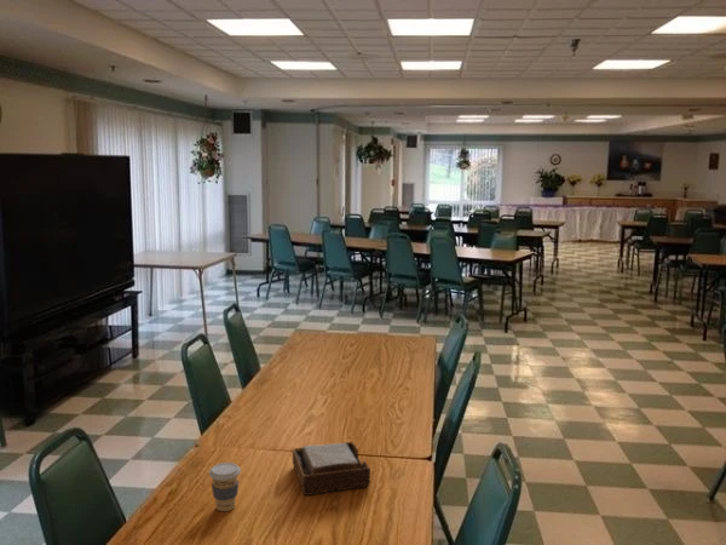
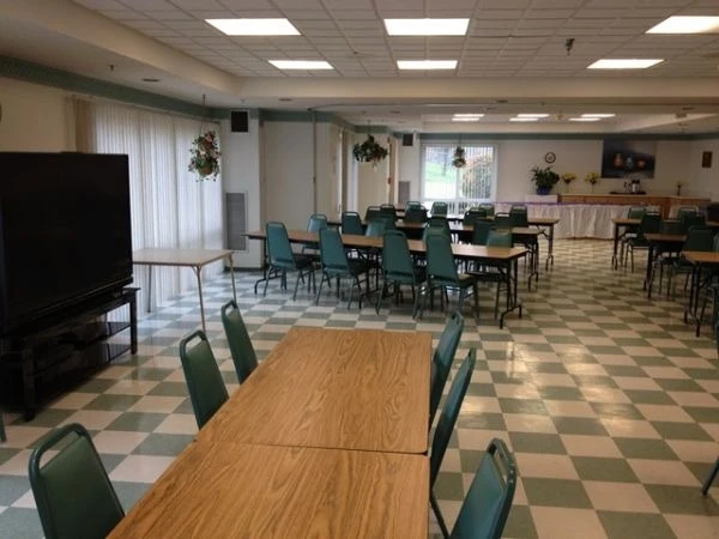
- napkin holder [292,441,371,497]
- coffee cup [208,461,242,512]
